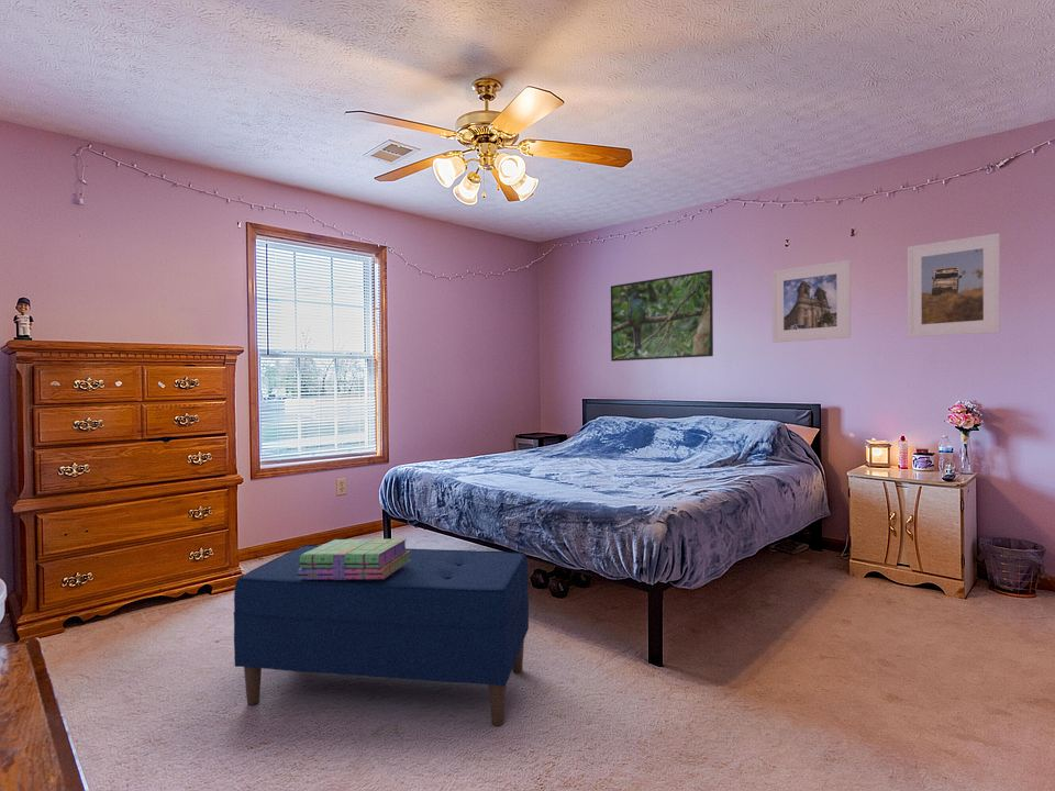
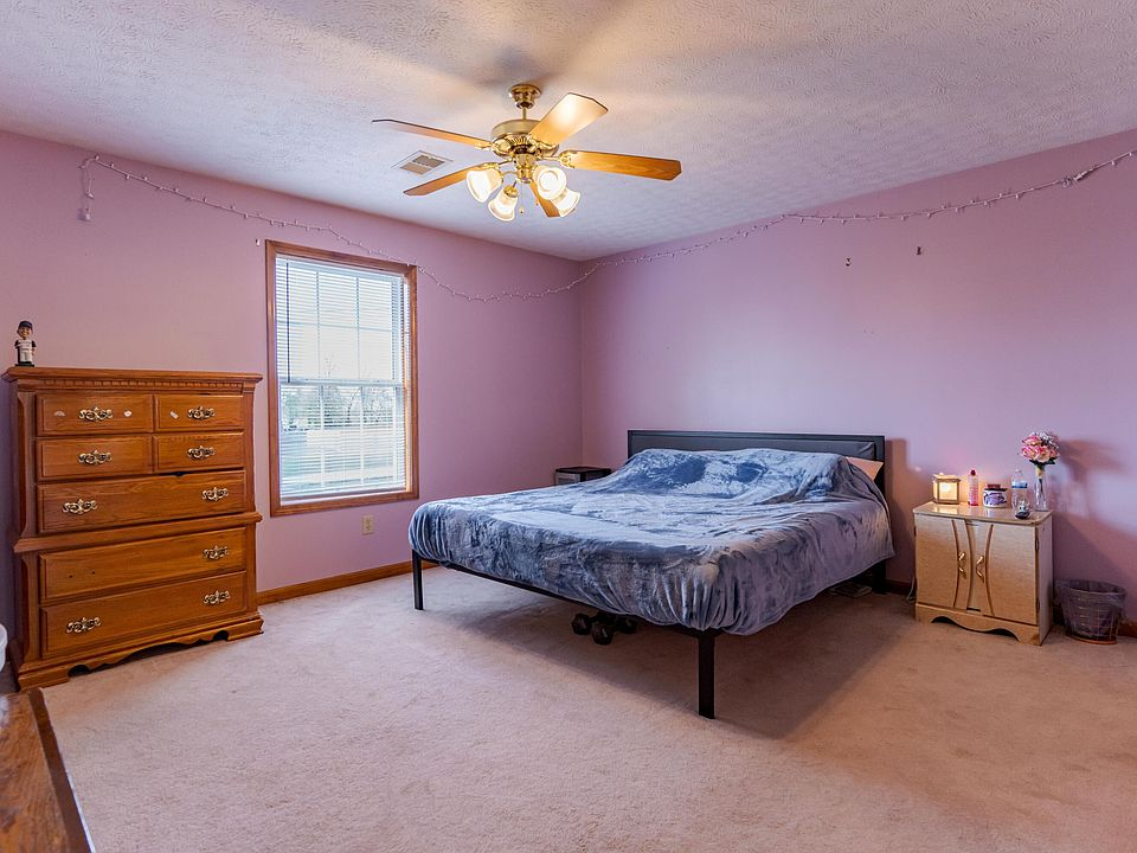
- stack of books [297,537,411,580]
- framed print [907,232,1001,338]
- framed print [610,269,714,363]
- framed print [770,259,852,344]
- bench [232,544,530,726]
